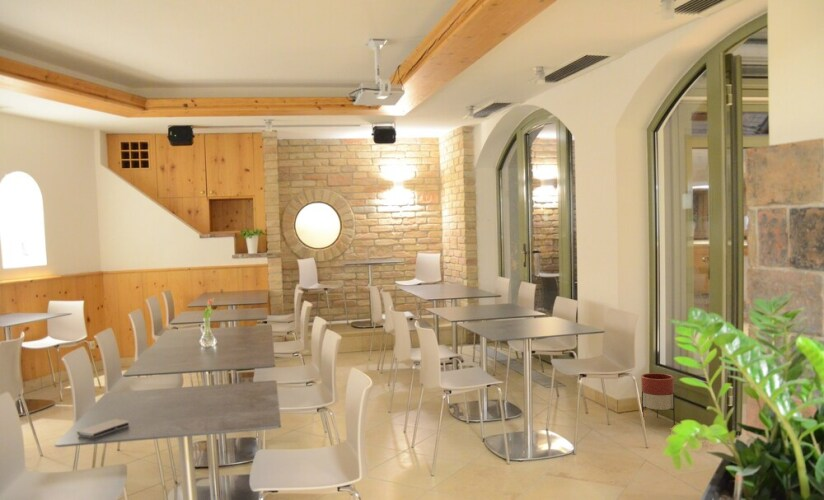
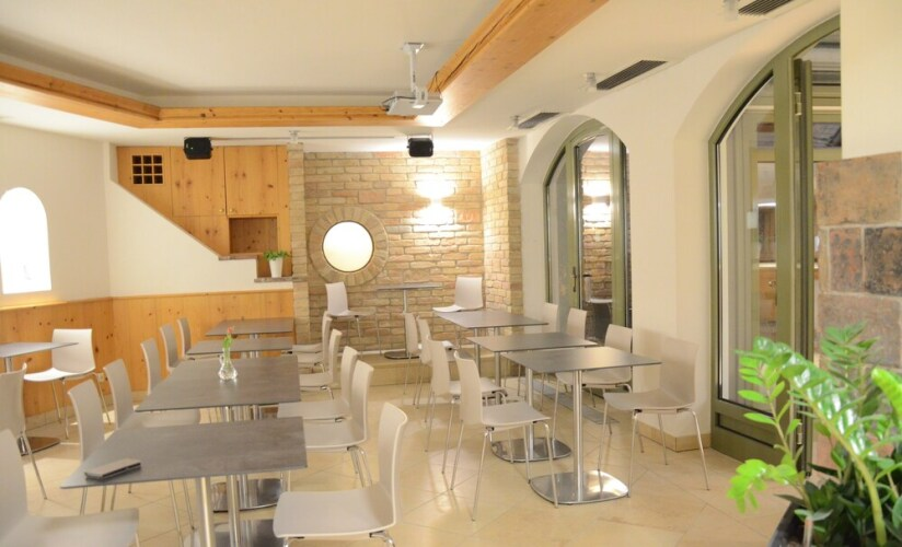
- planter [640,372,676,426]
